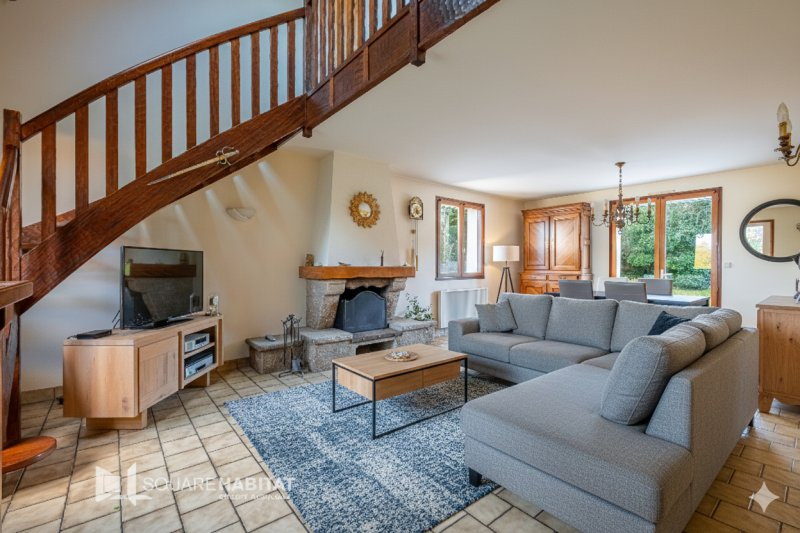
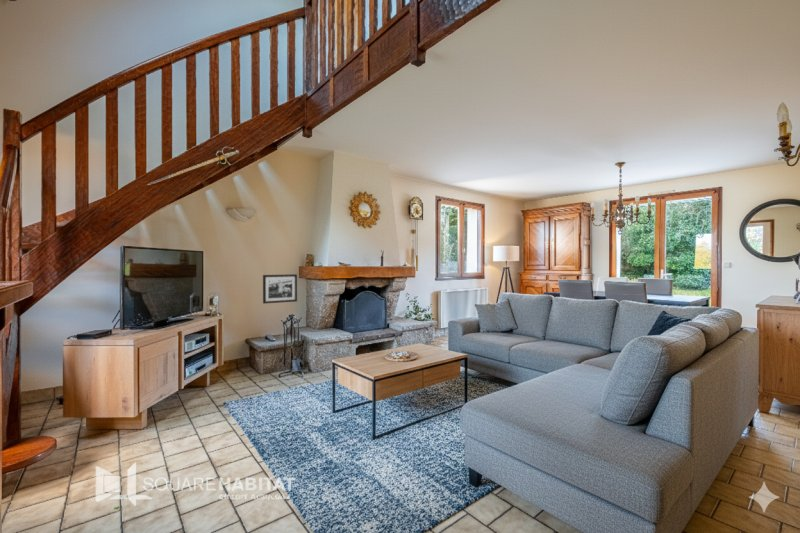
+ picture frame [262,273,298,305]
